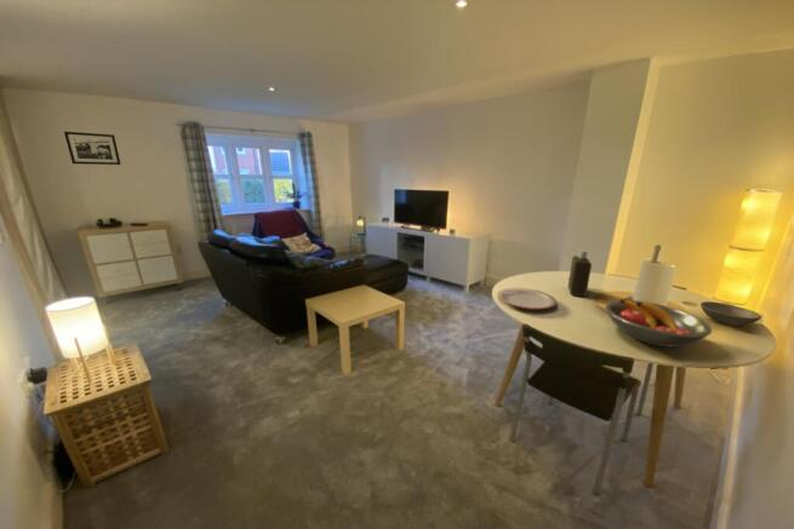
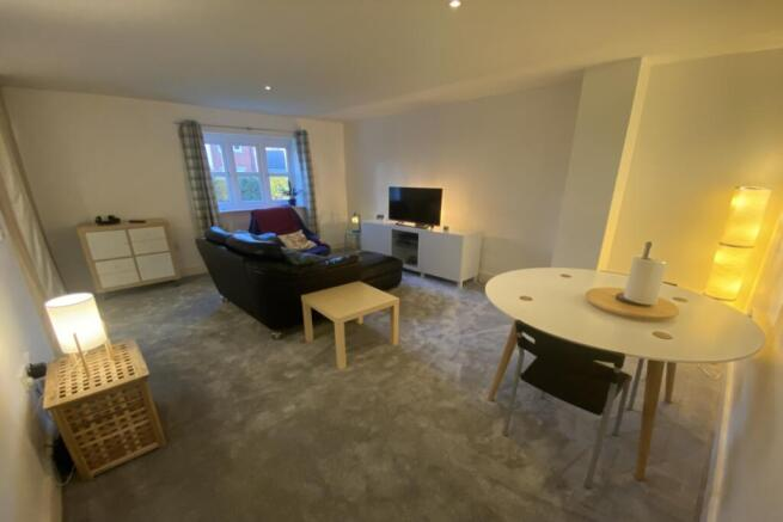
- plate [496,287,558,311]
- fruit bowl [605,298,713,347]
- soup bowl [699,300,762,327]
- bottle [567,249,593,298]
- picture frame [63,131,122,166]
